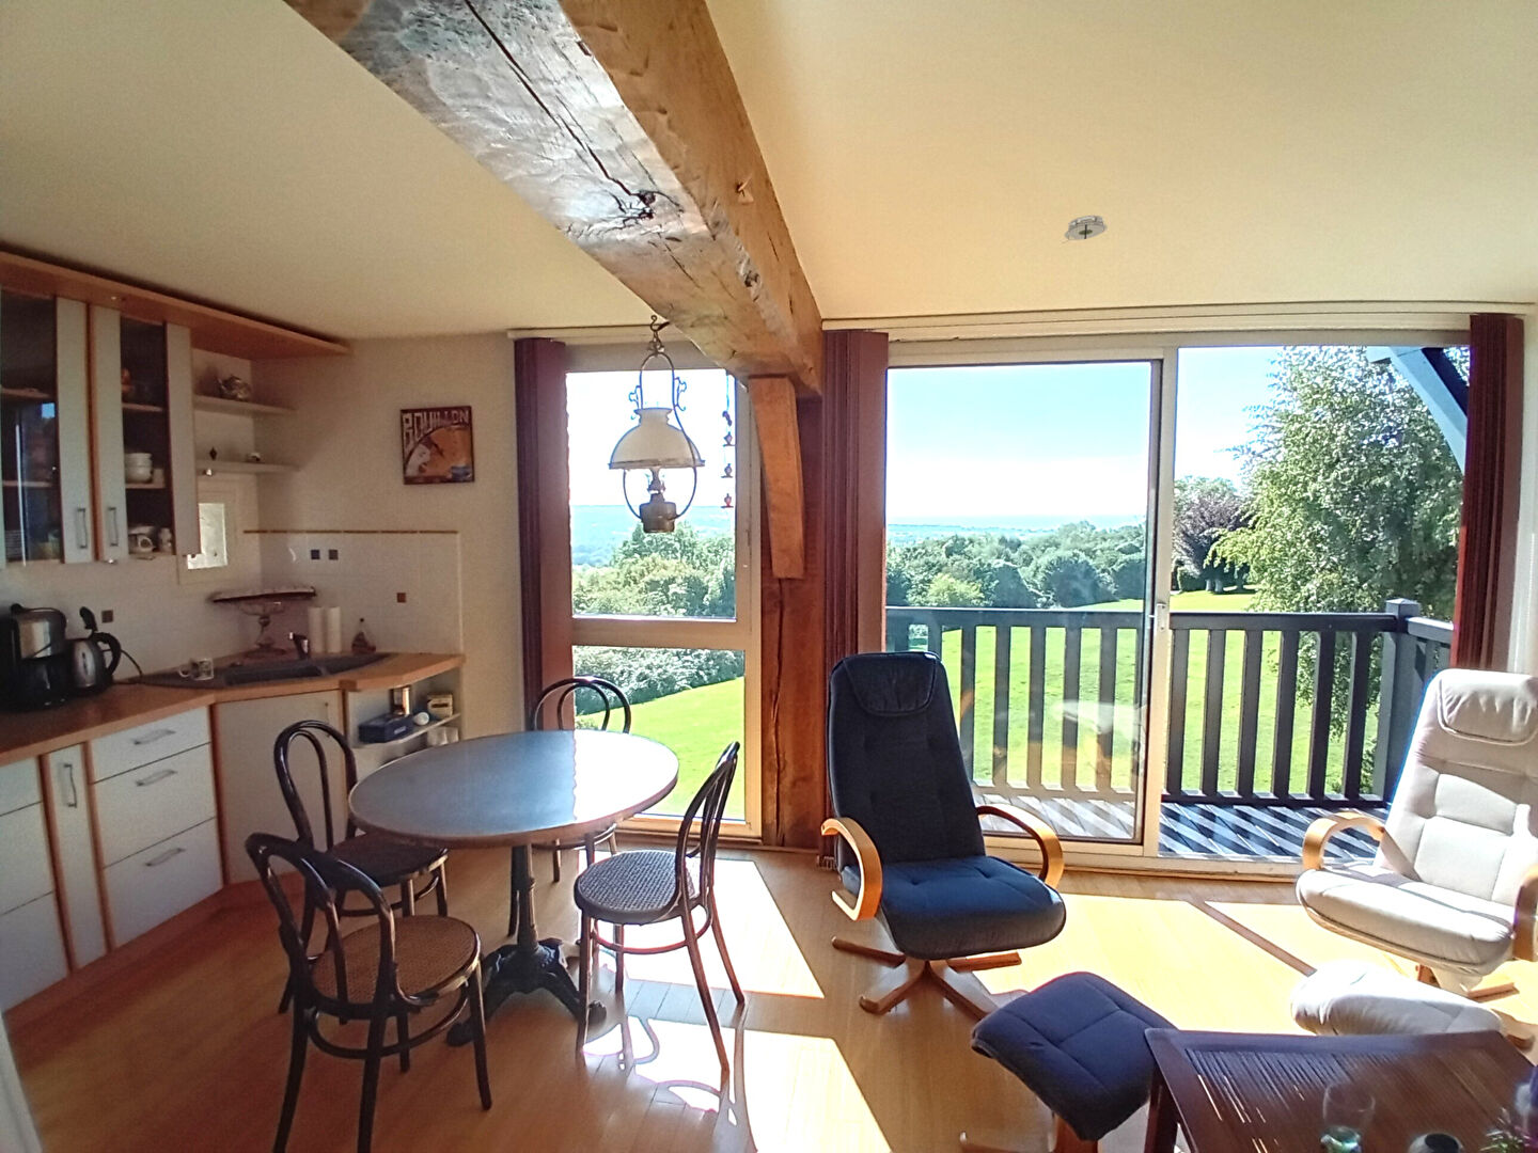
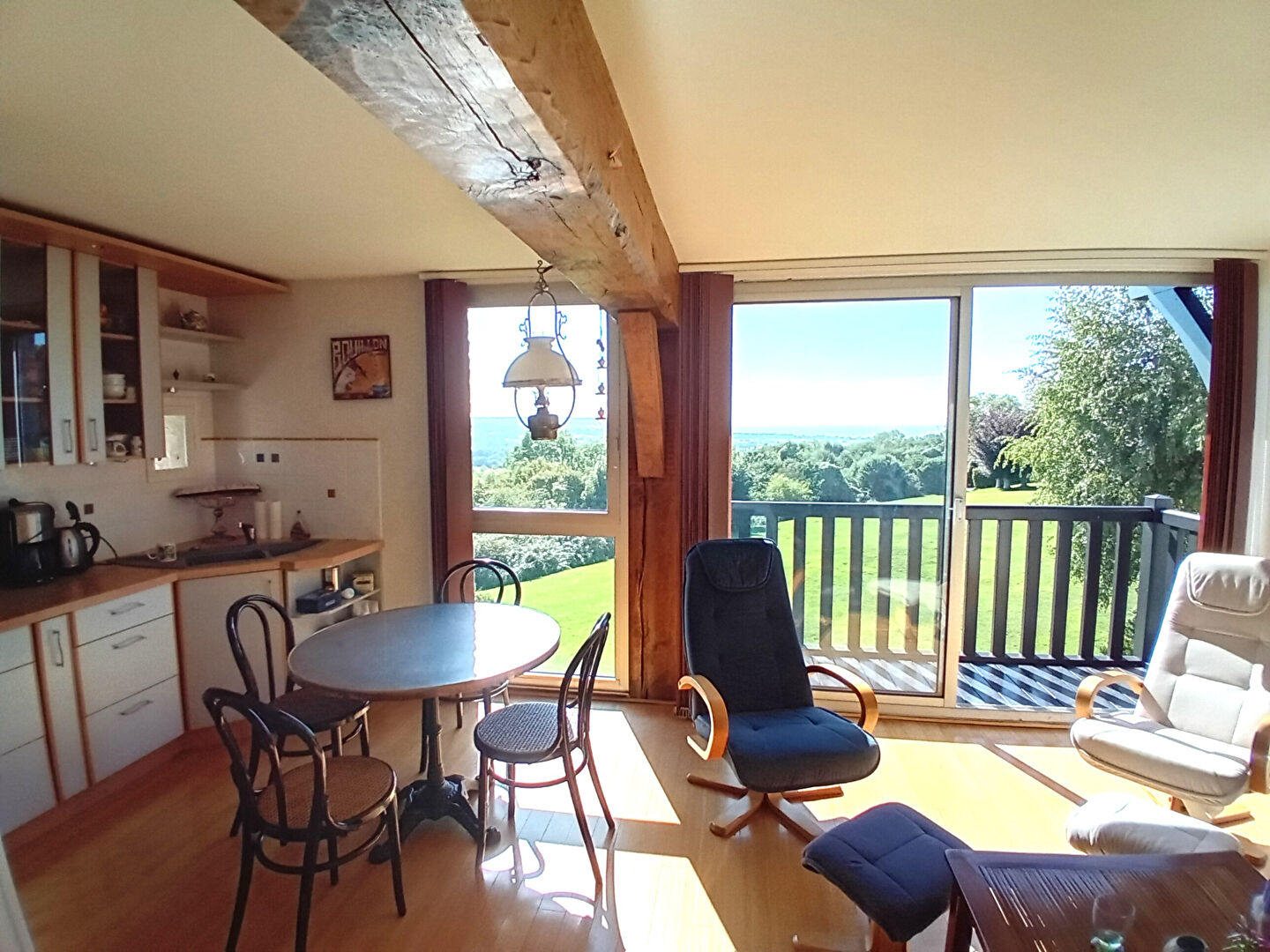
- smoke detector [1062,214,1108,245]
